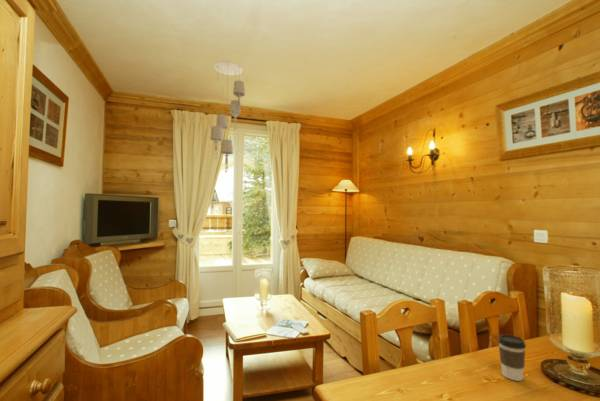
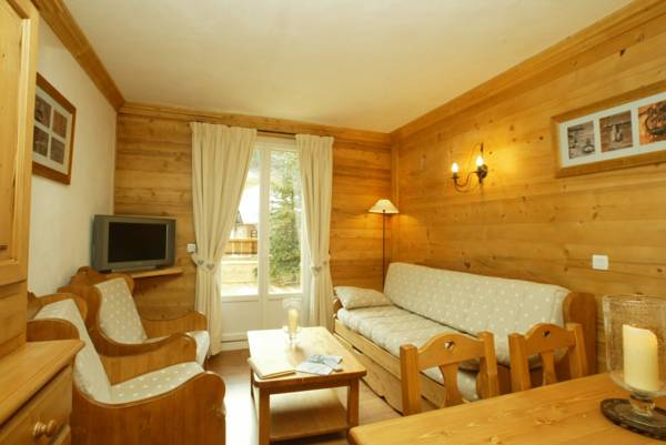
- ceiling light fixture [209,60,246,173]
- coffee cup [497,333,527,382]
